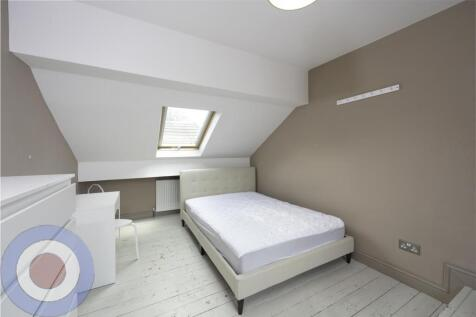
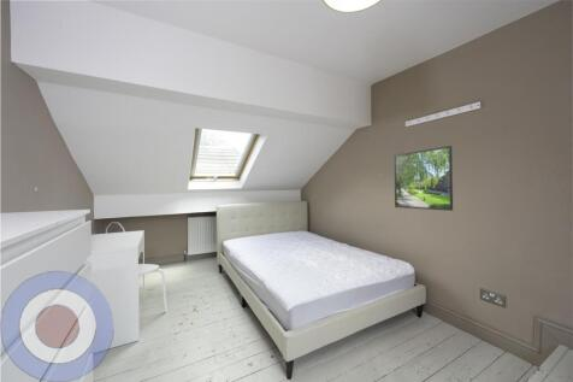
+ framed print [392,145,454,212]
